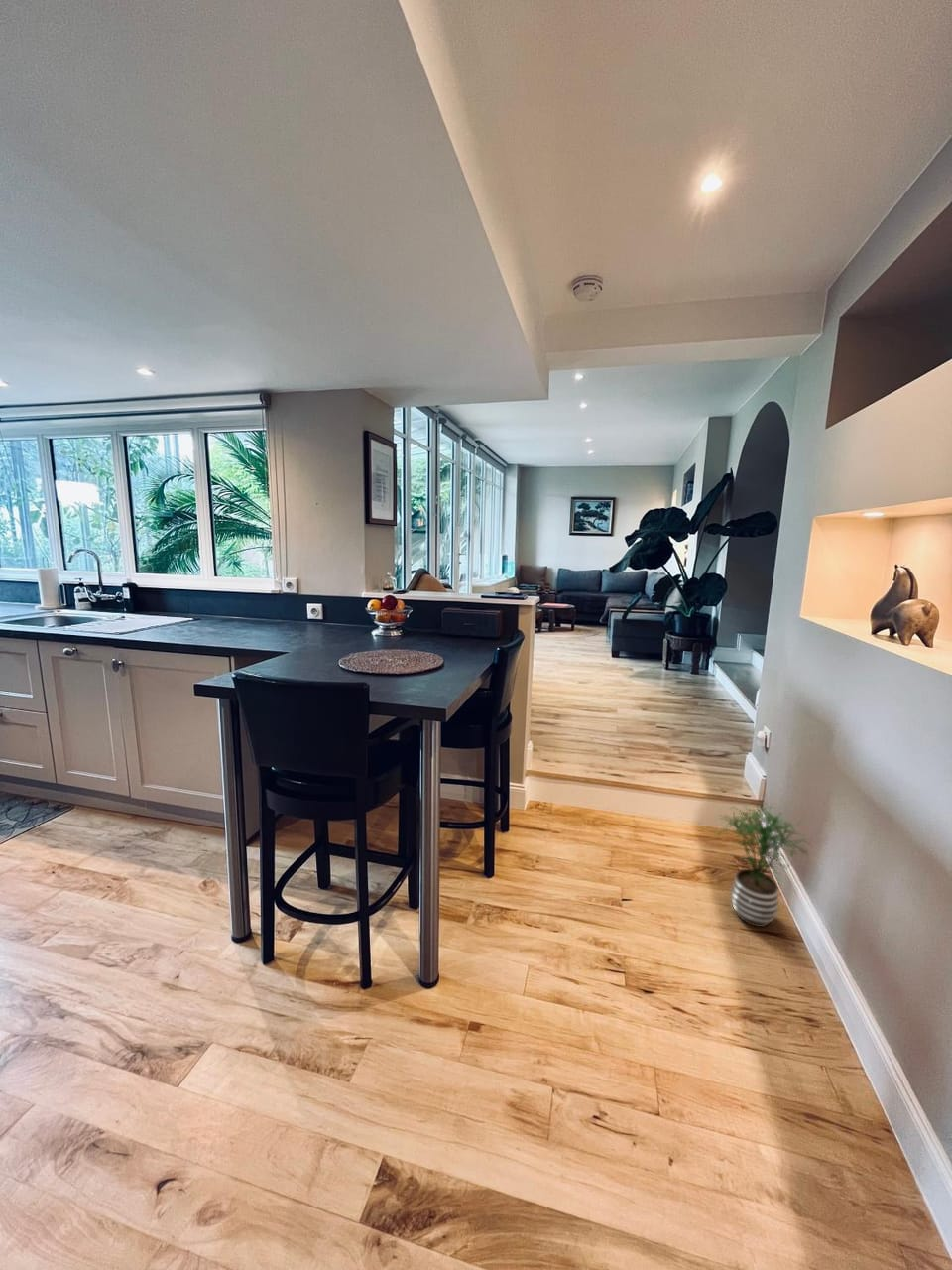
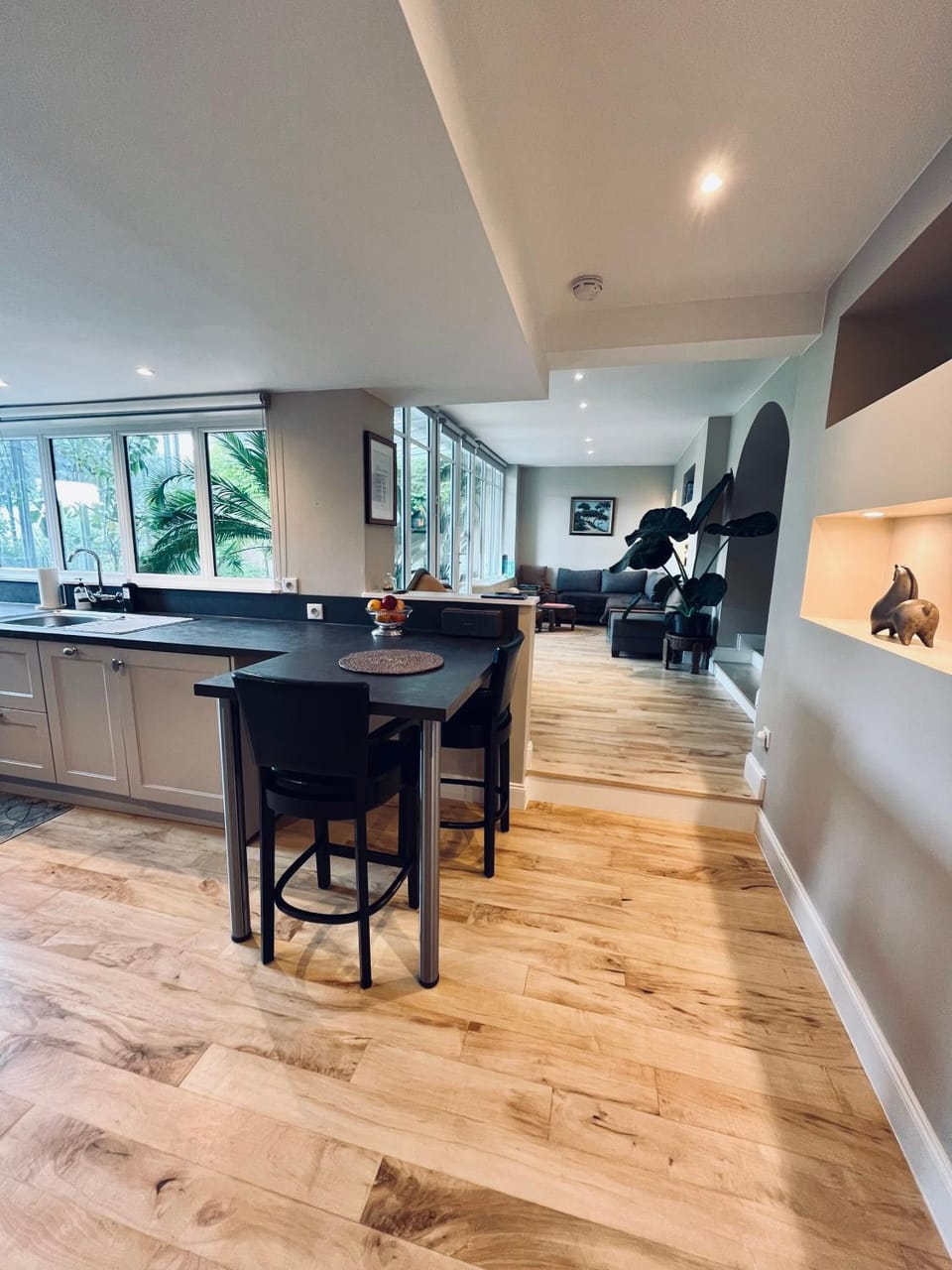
- potted plant [715,802,815,928]
